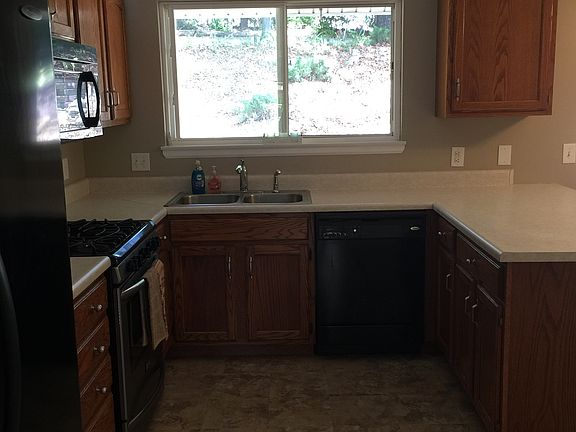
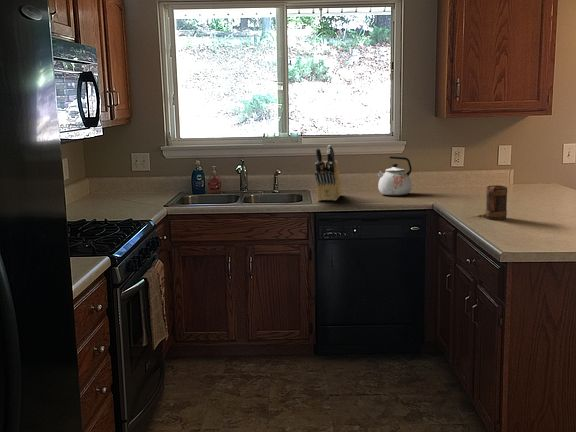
+ kettle [377,156,413,197]
+ knife block [314,144,343,202]
+ mug [485,184,508,220]
